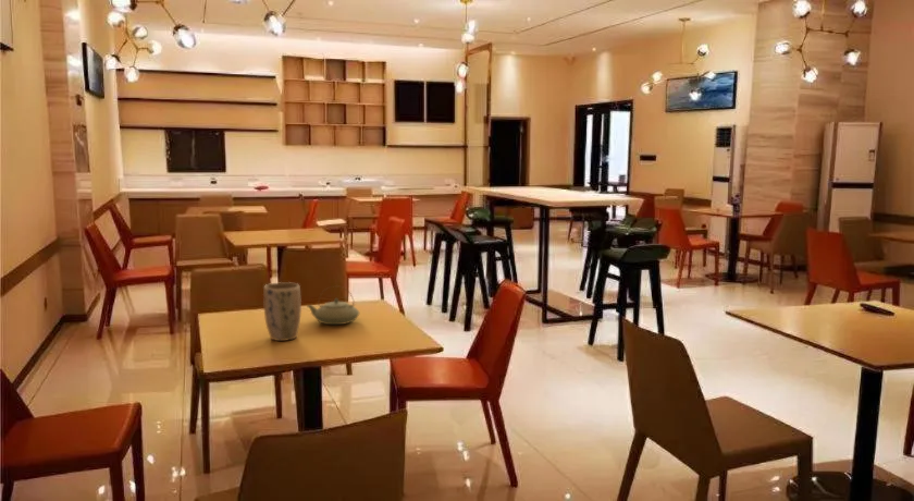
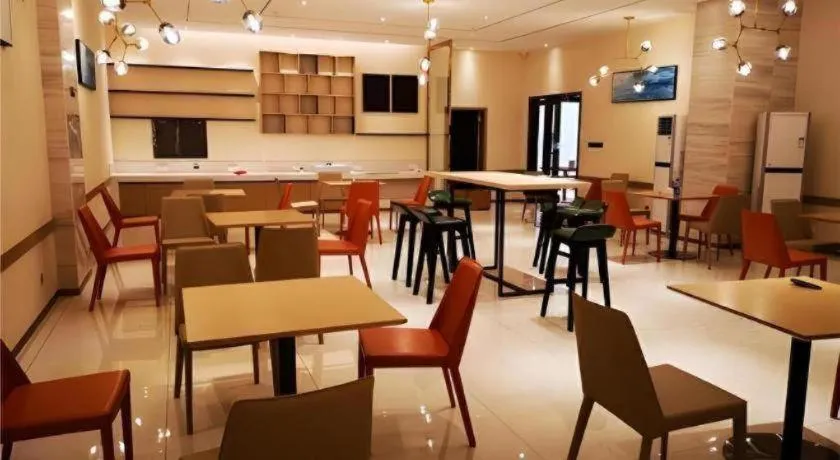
- plant pot [262,281,302,342]
- teapot [306,284,360,326]
